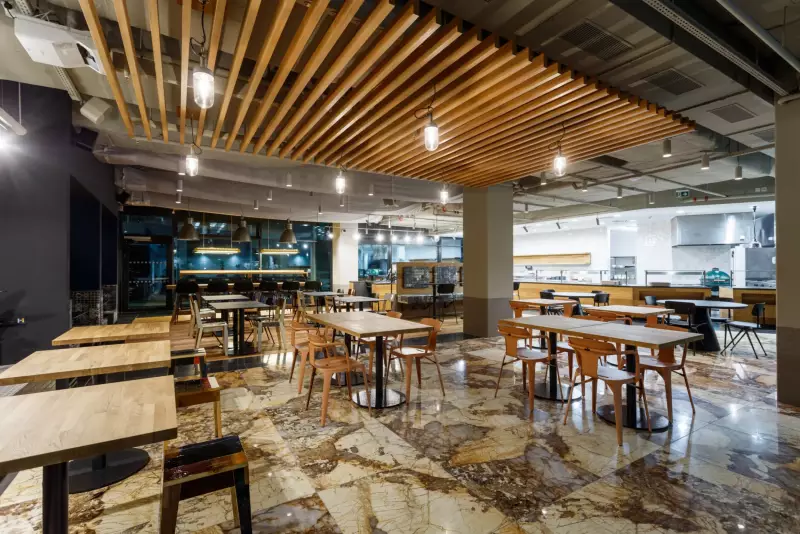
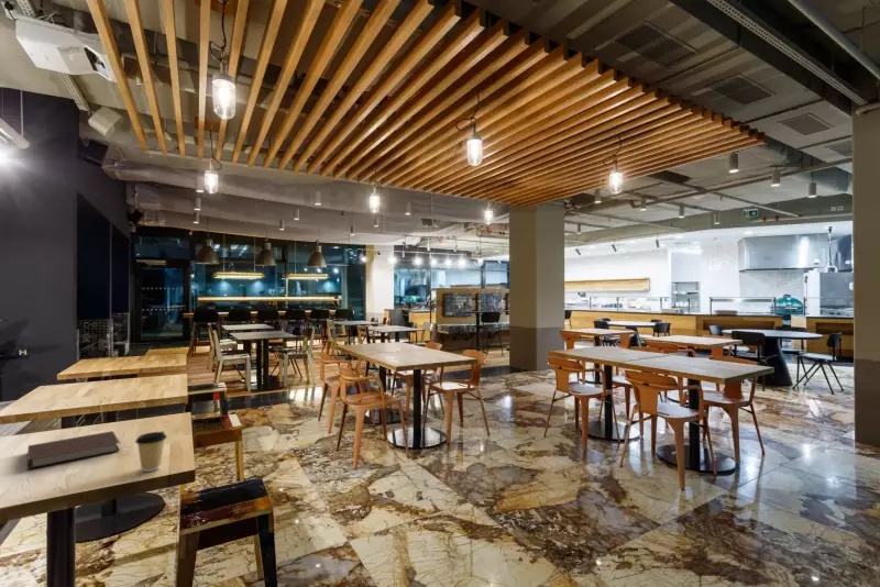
+ notebook [26,430,121,470]
+ coffee cup [134,430,168,473]
